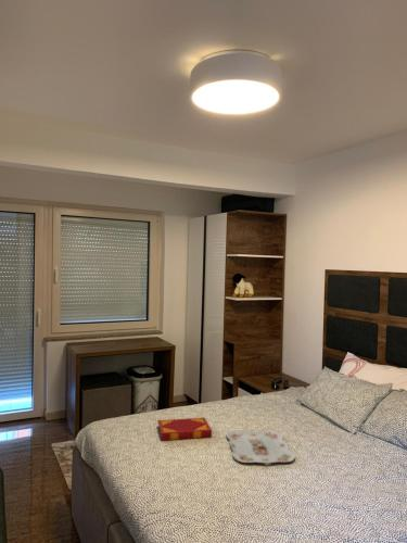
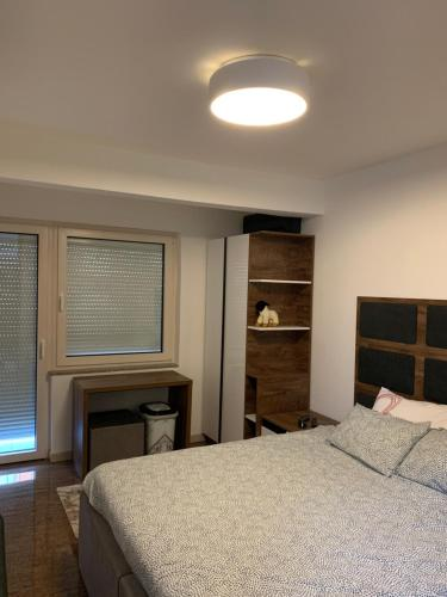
- serving tray [226,428,296,465]
- hardback book [156,417,213,442]
